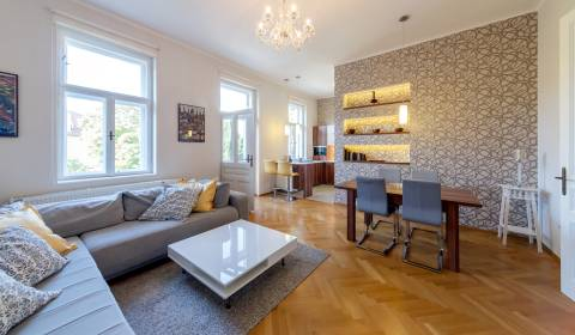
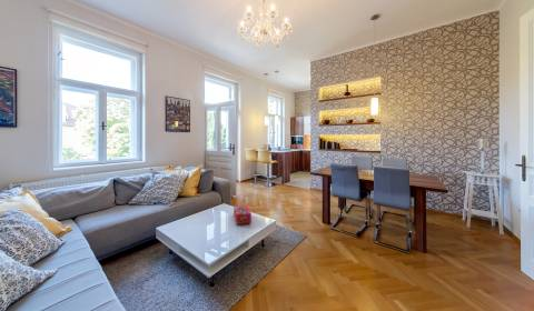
+ tissue box [233,205,253,225]
